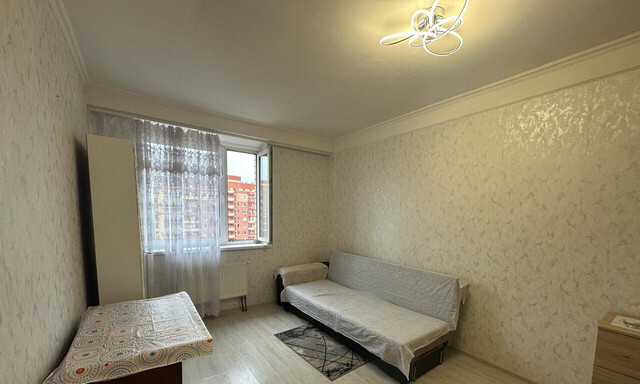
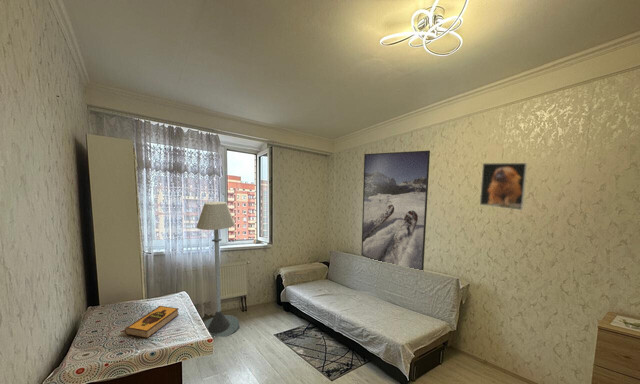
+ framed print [360,150,431,271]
+ hardback book [123,305,180,339]
+ floor lamp [196,201,240,338]
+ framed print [479,162,528,211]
